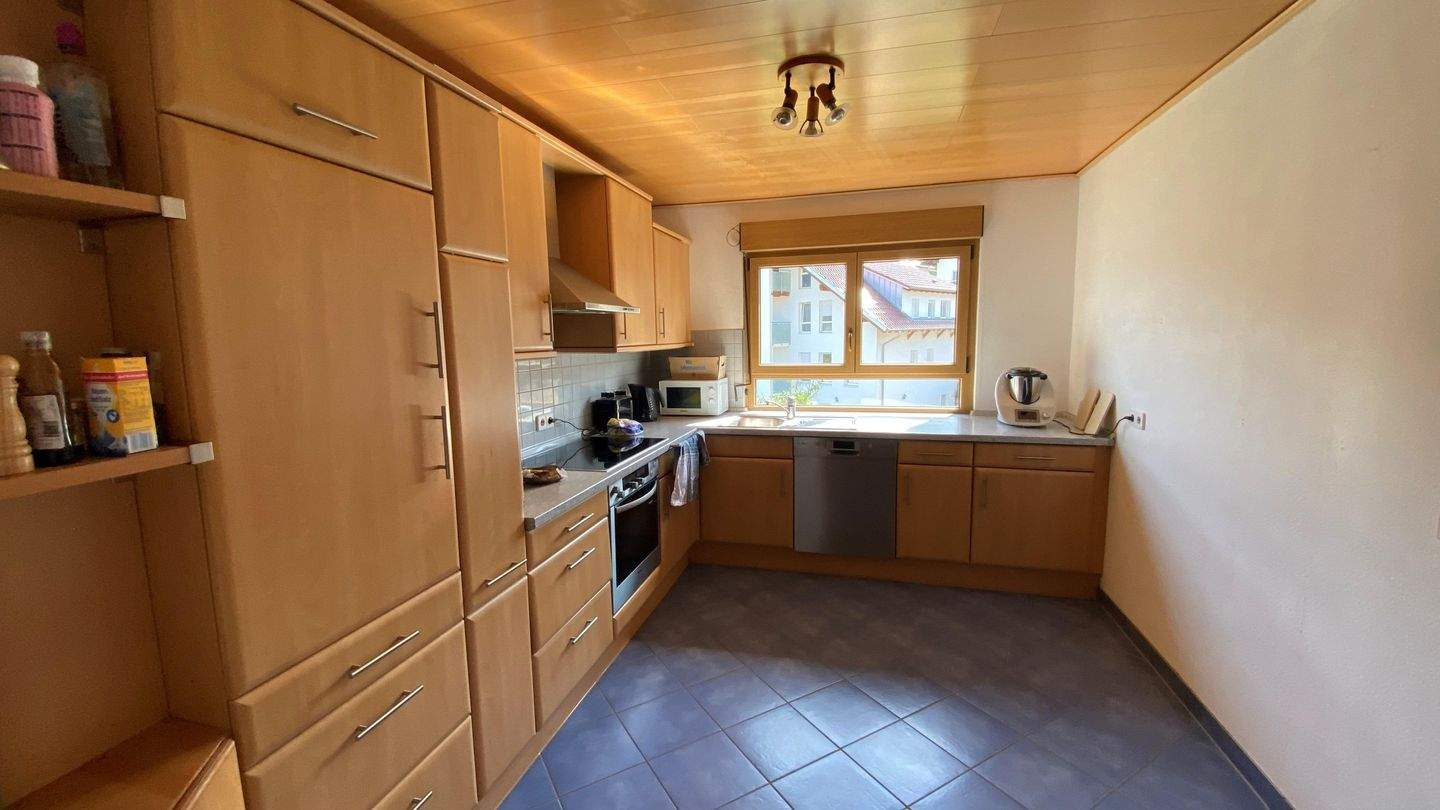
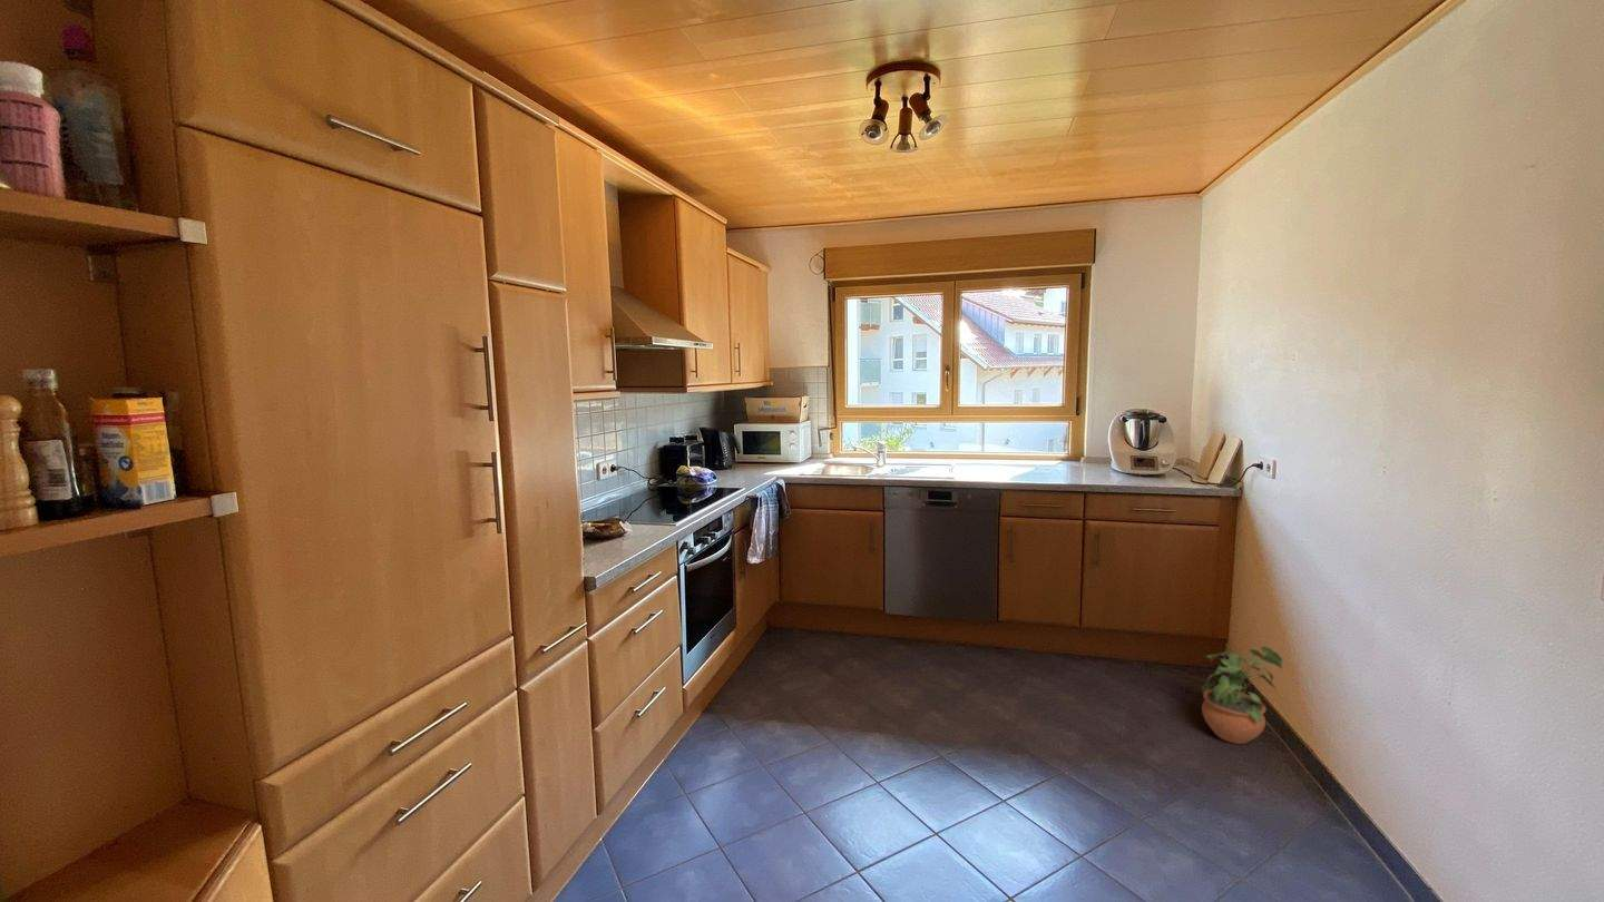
+ potted plant [1200,646,1283,745]
